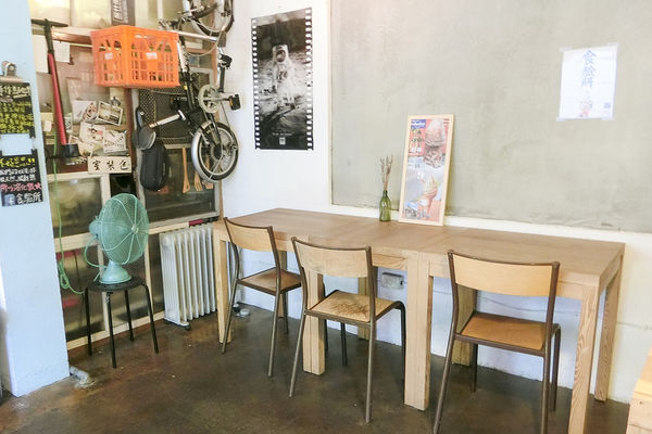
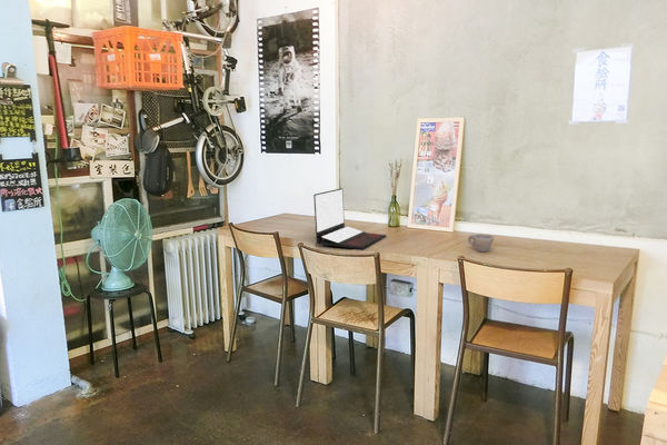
+ laptop [312,187,387,250]
+ cup [467,233,495,254]
